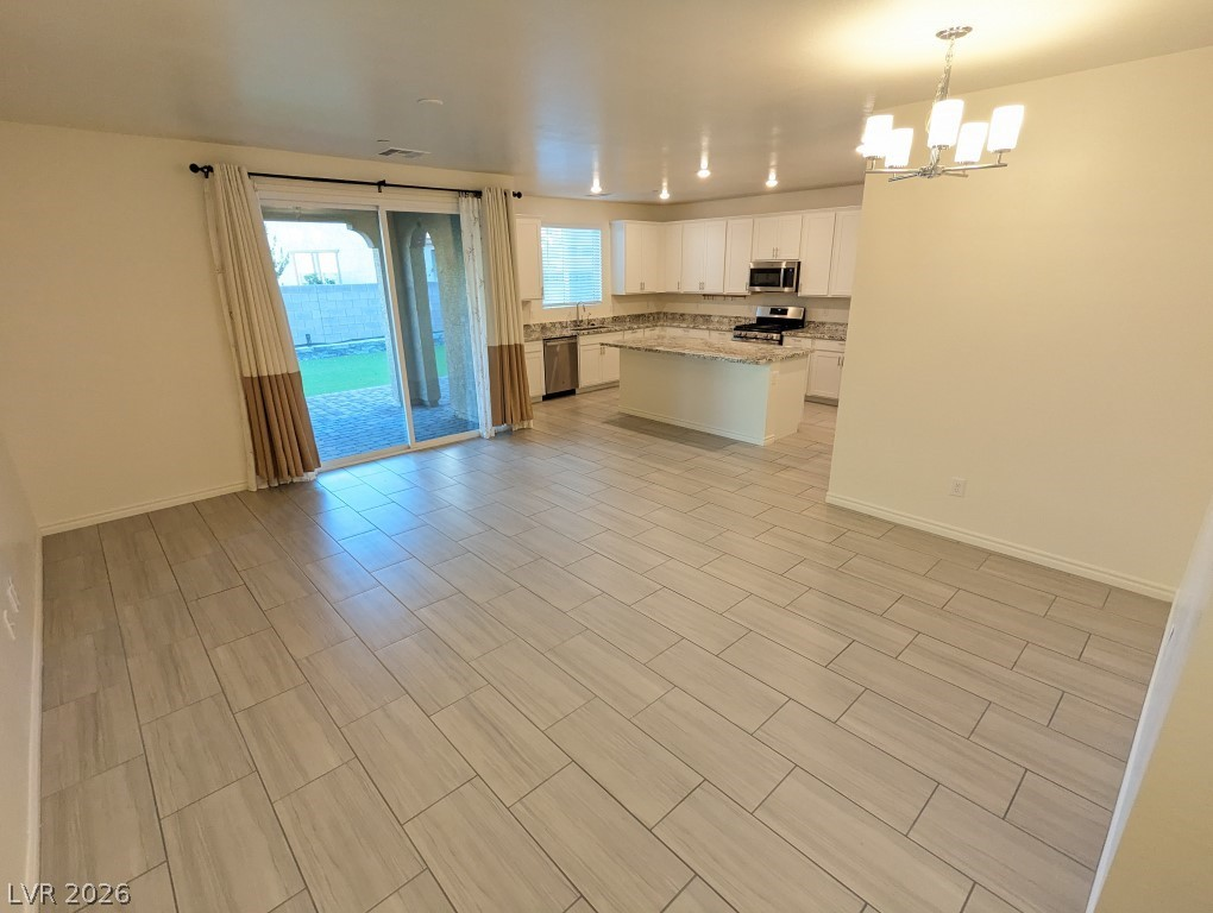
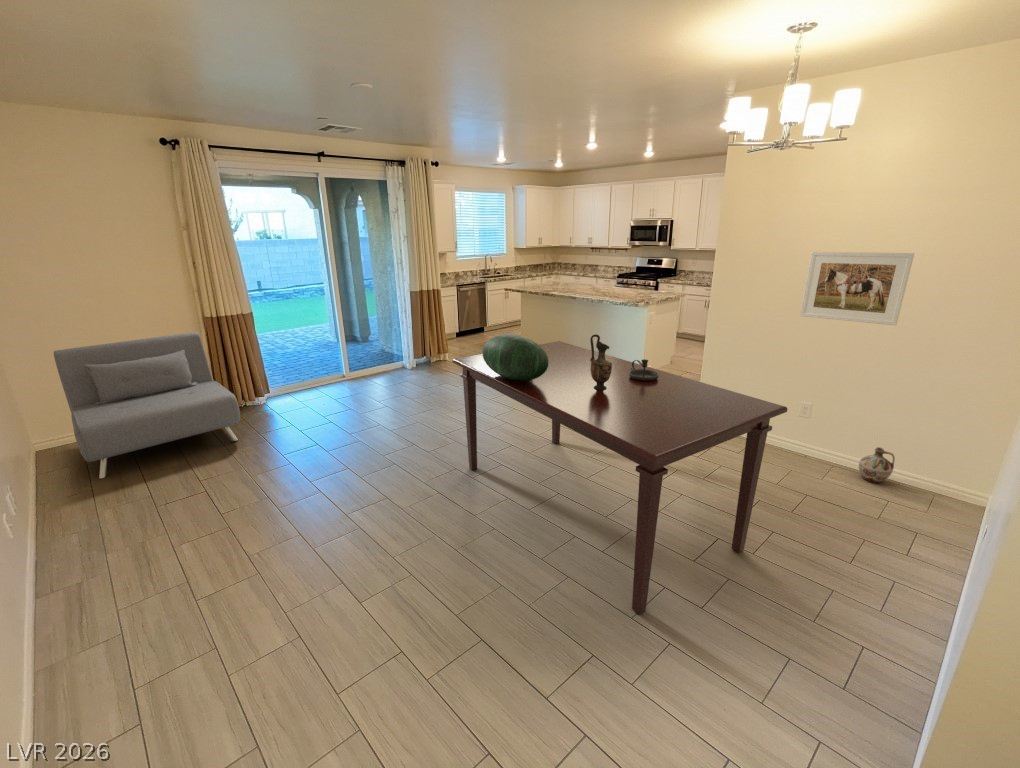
+ candlestick [629,358,659,381]
+ vase [589,334,612,390]
+ ceramic jug [858,446,896,484]
+ decorative bowl [481,333,549,381]
+ dining table [451,340,789,616]
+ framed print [799,251,915,327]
+ sofa [53,331,241,480]
